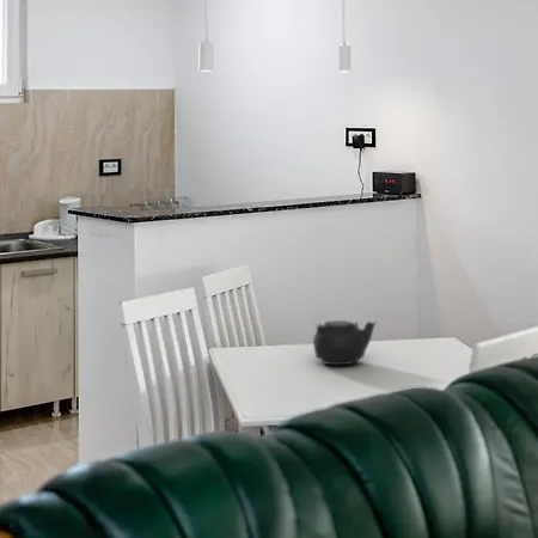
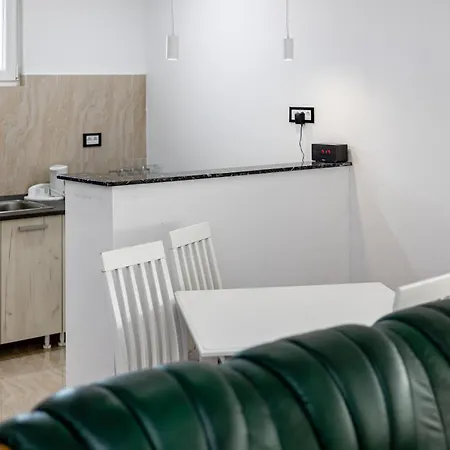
- teapot [312,319,378,366]
